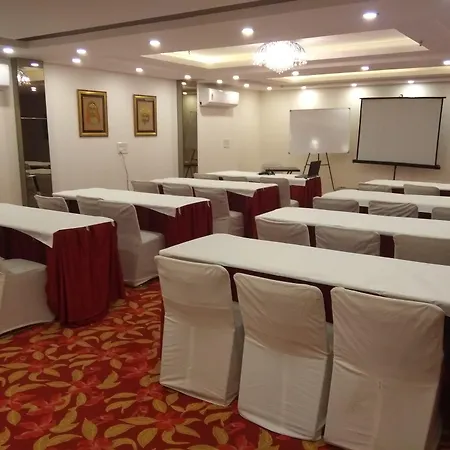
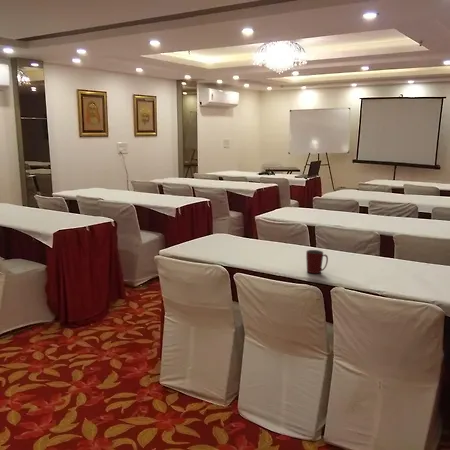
+ mug [305,249,329,275]
